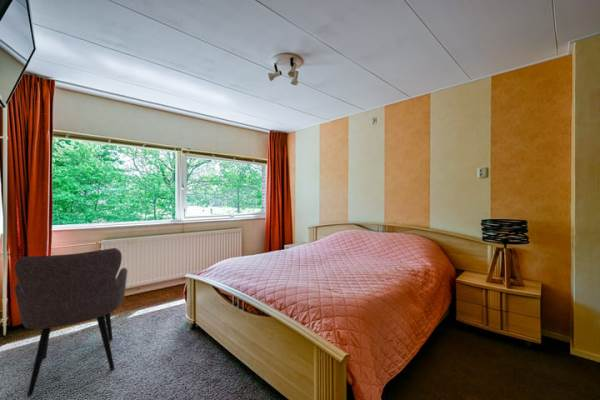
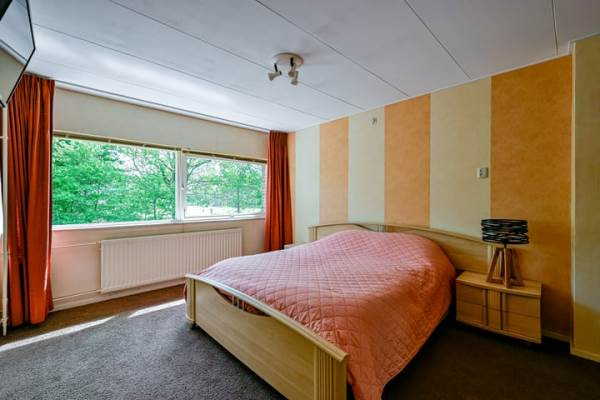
- armchair [14,247,128,398]
